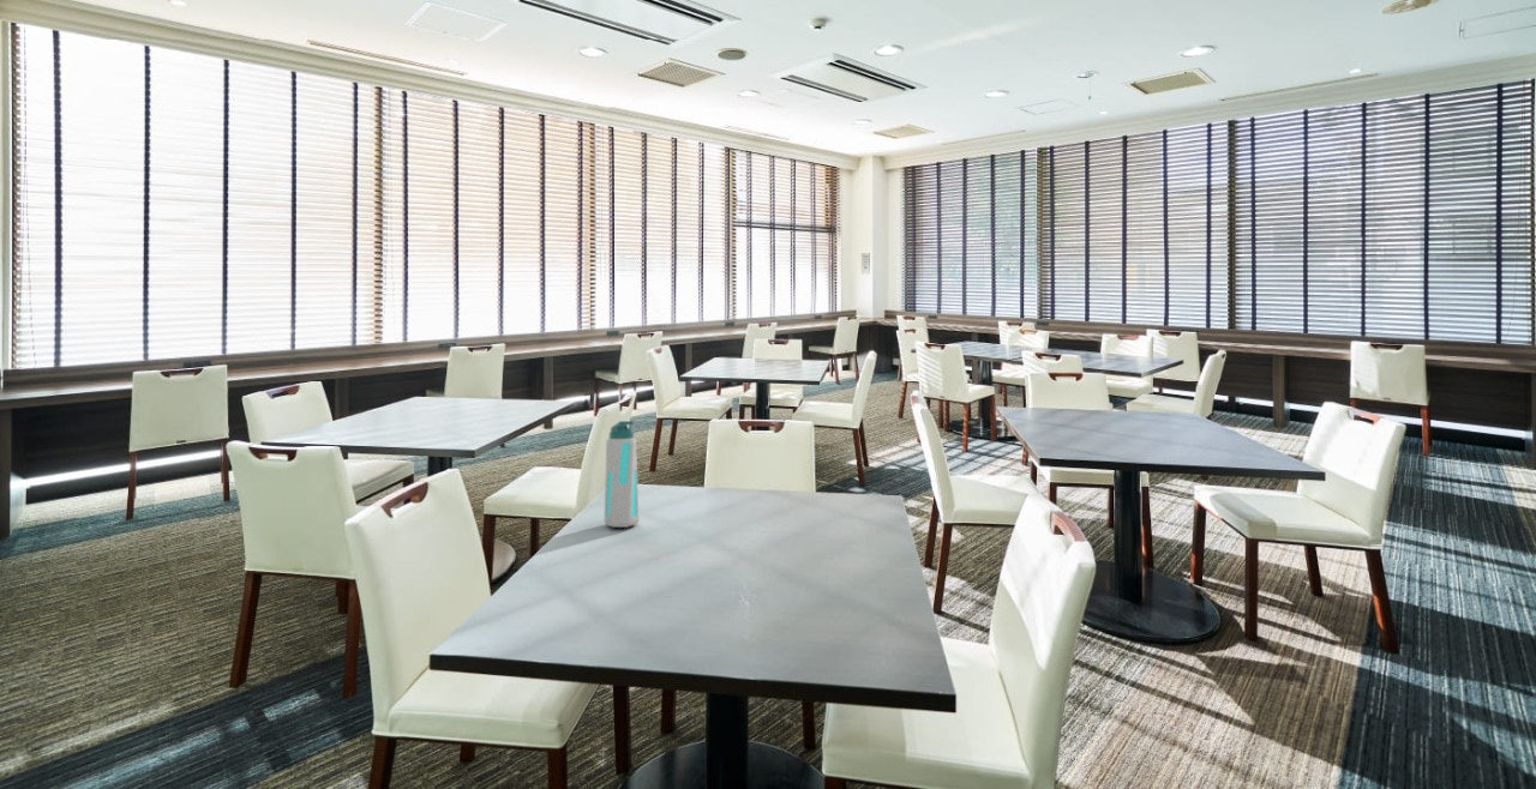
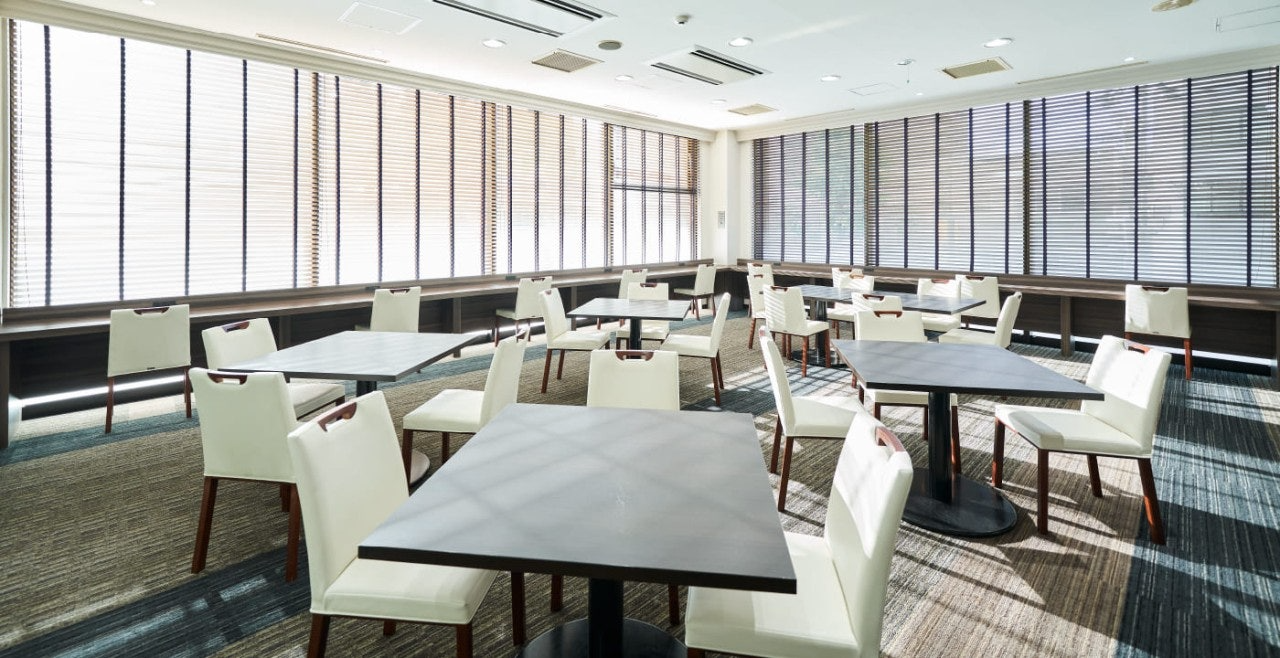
- water bottle [604,420,641,529]
